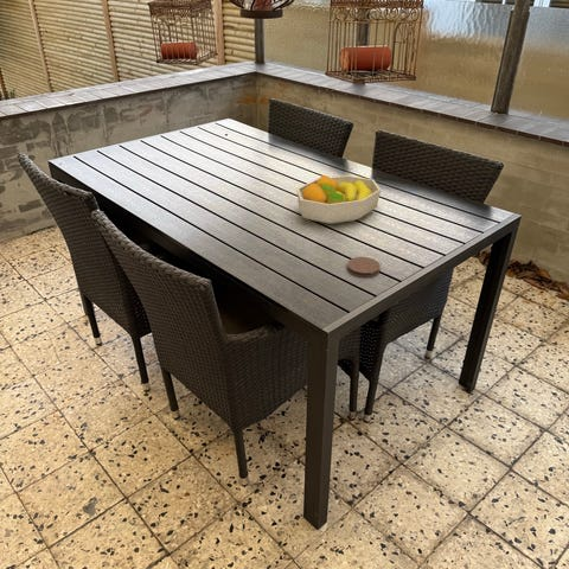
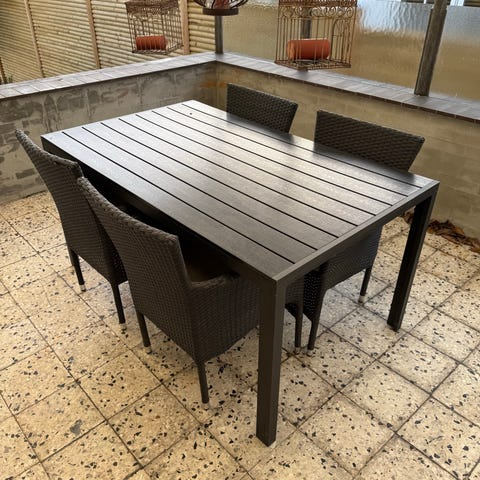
- coaster [346,256,382,279]
- fruit bowl [295,174,382,225]
